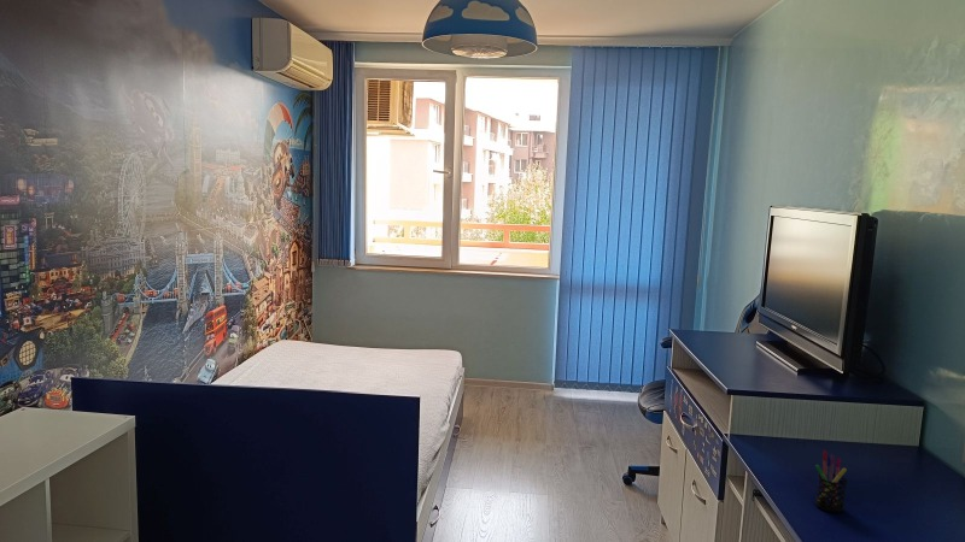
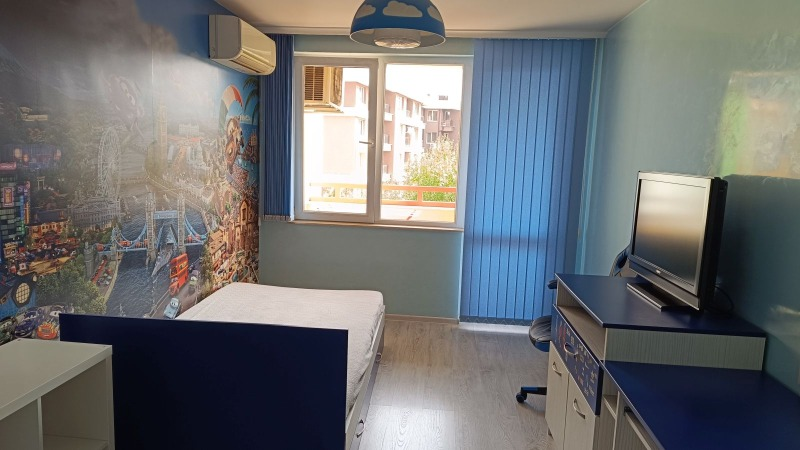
- pen holder [814,449,848,514]
